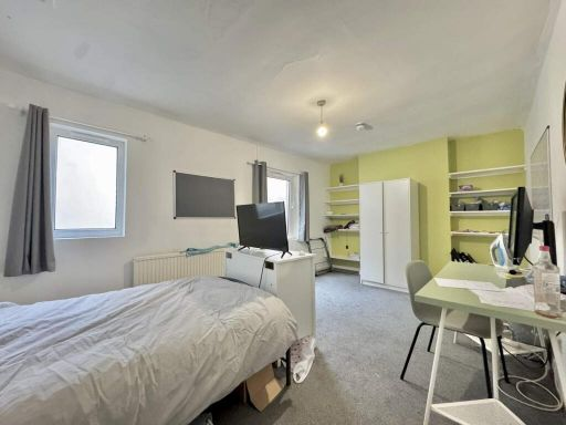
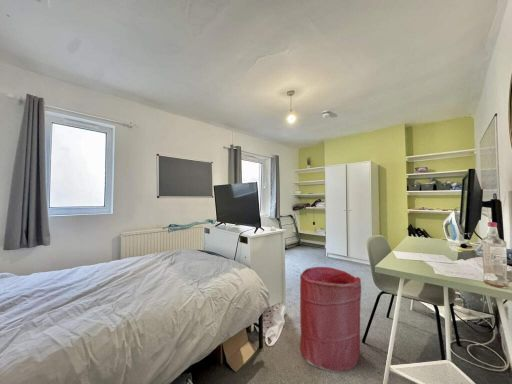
+ laundry hamper [299,266,362,373]
